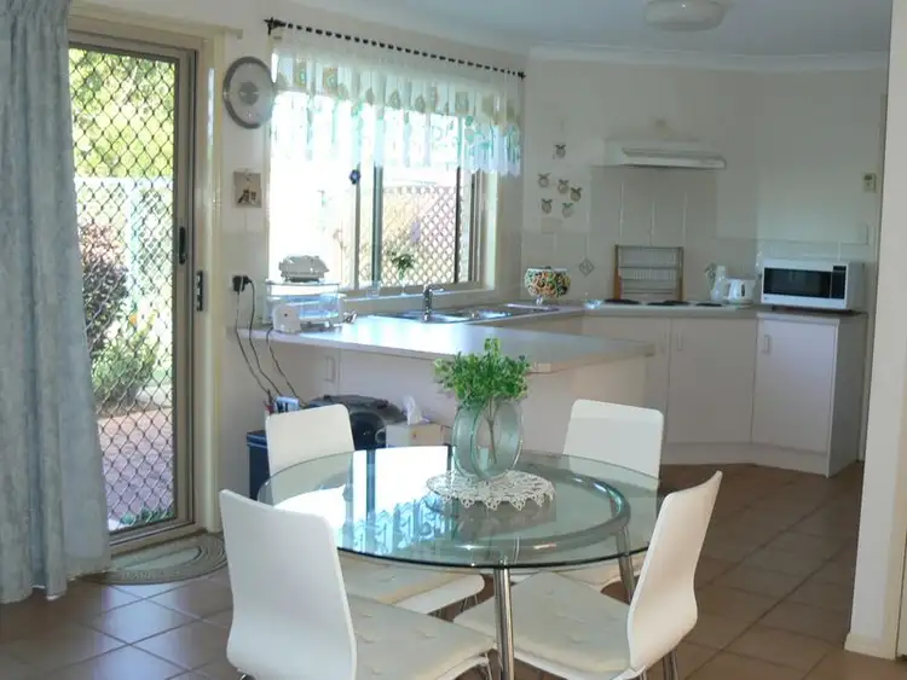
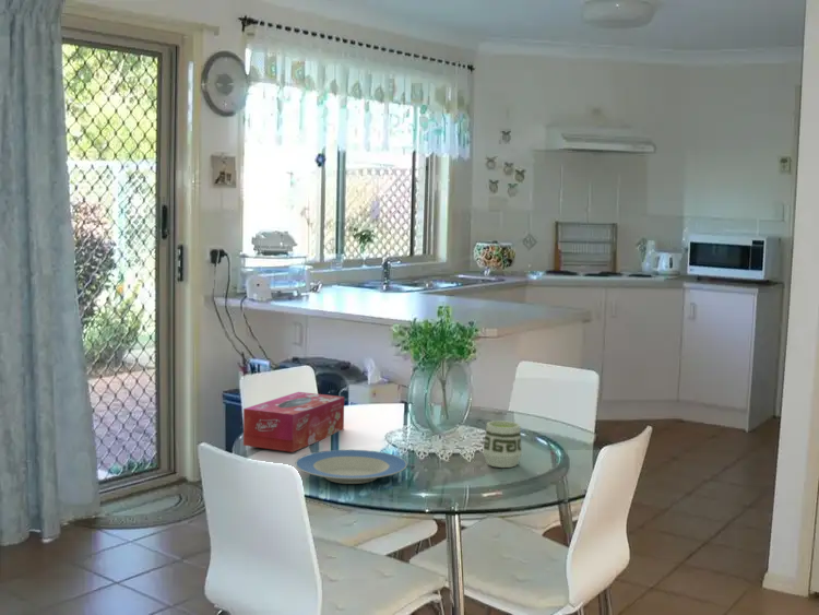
+ cup [482,419,523,469]
+ plate [294,449,408,485]
+ tissue box [242,391,345,453]
